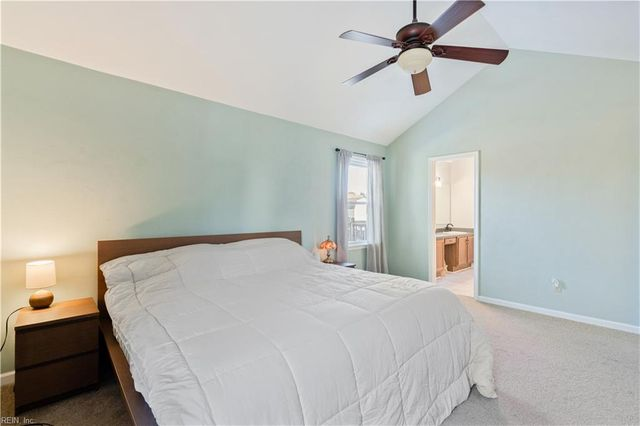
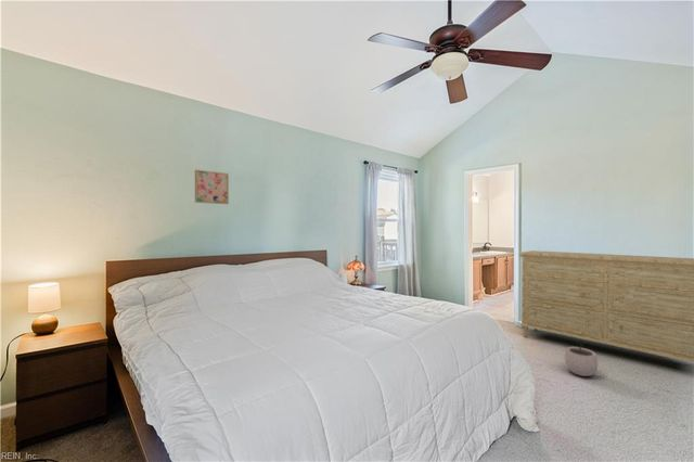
+ dresser [518,249,694,363]
+ wall art [194,169,230,205]
+ plant pot [564,339,599,377]
